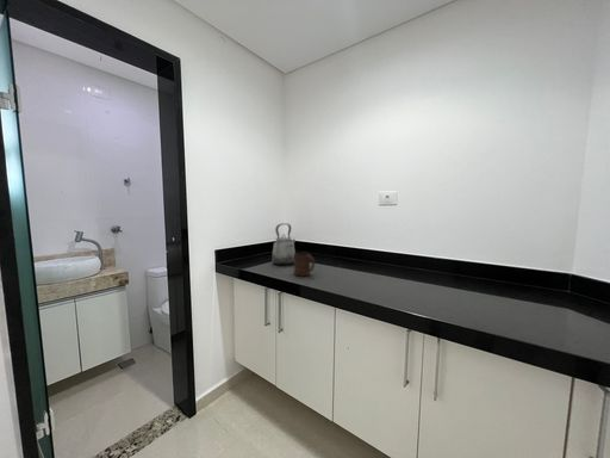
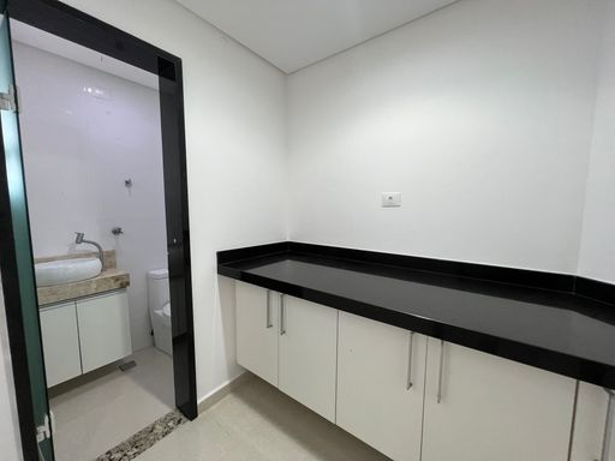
- cup [293,252,316,277]
- kettle [270,222,297,266]
